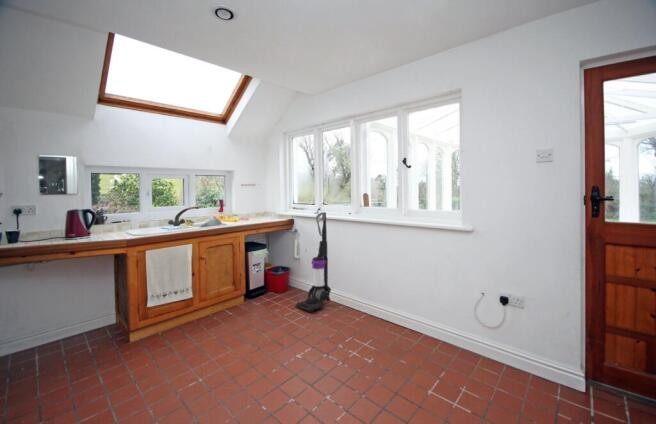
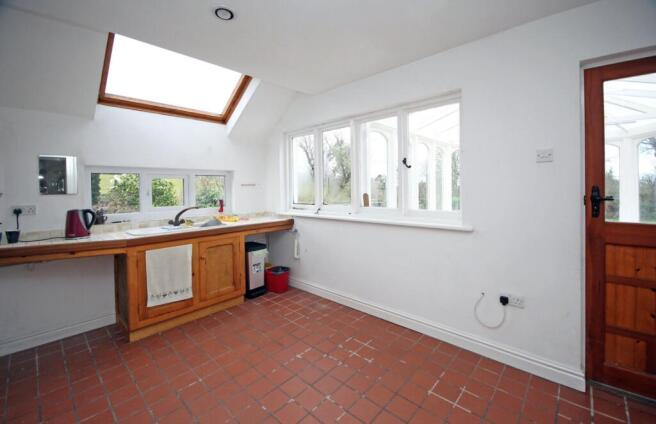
- vacuum cleaner [294,211,332,312]
